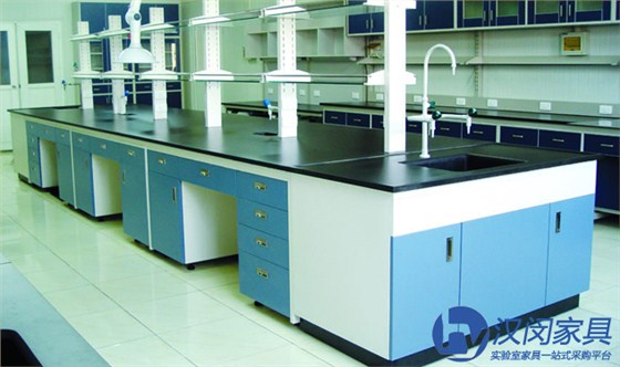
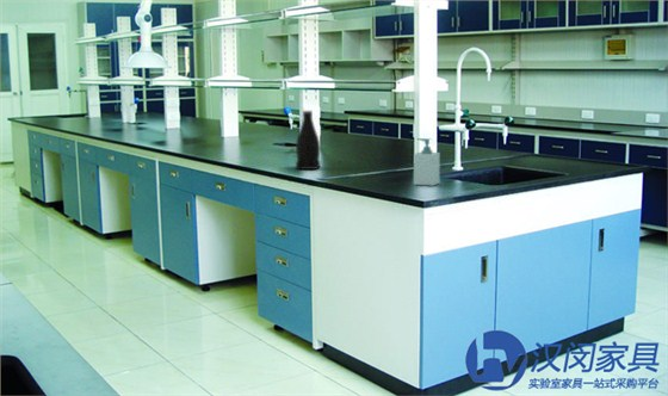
+ soap bottle [413,137,441,187]
+ bottle [295,110,321,171]
